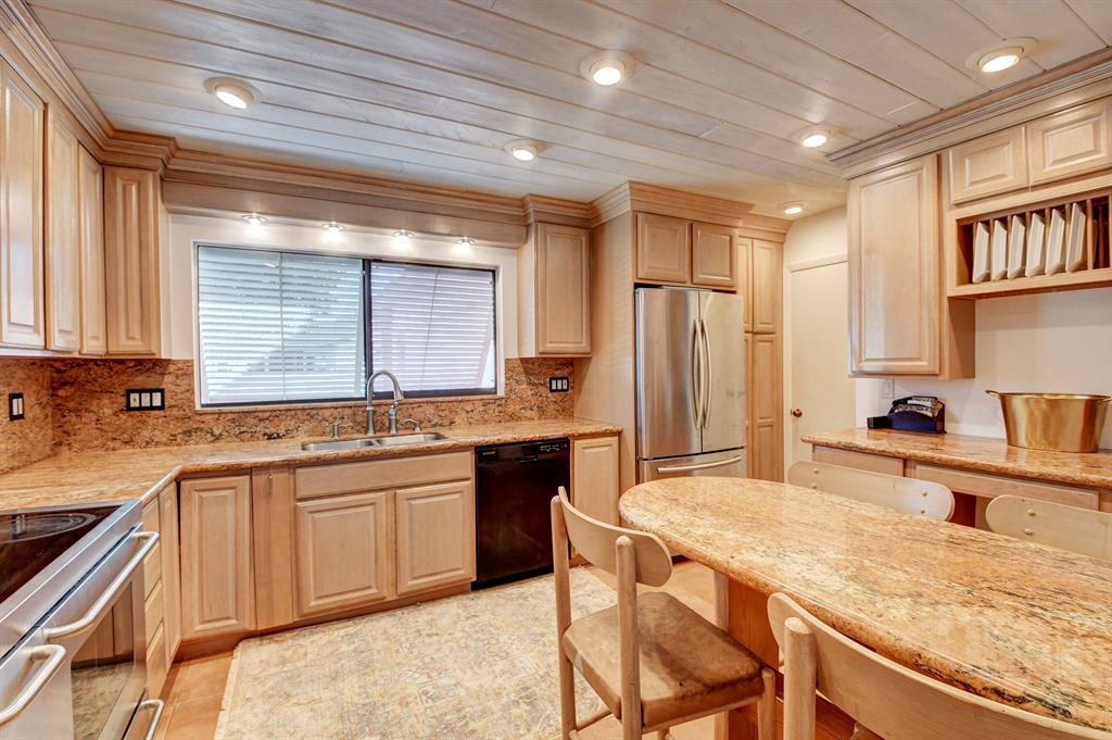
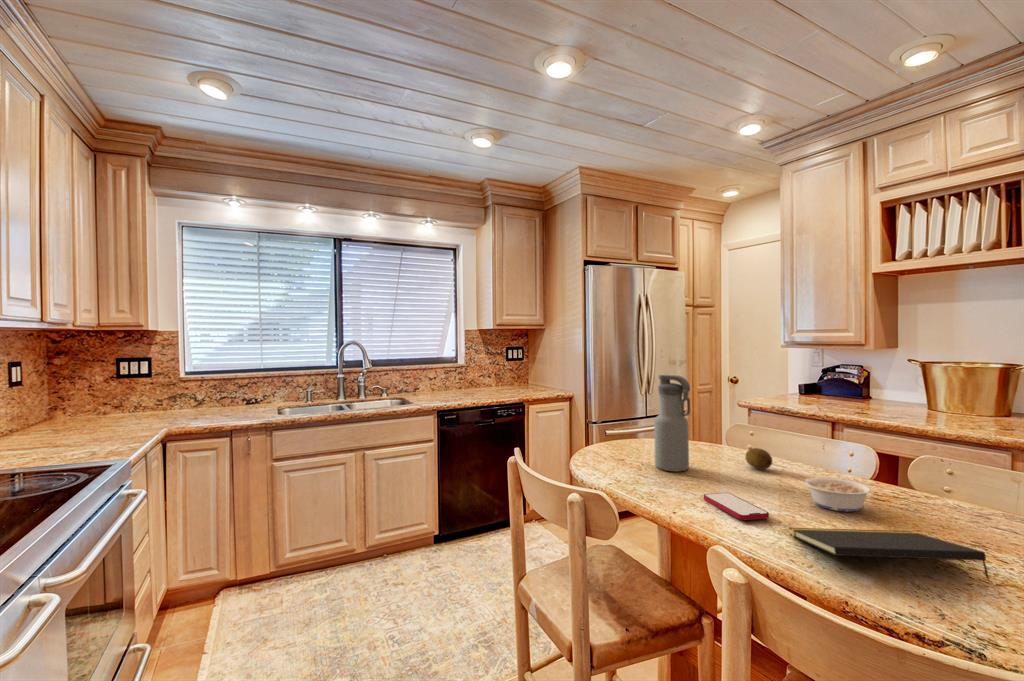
+ smartphone [703,492,770,521]
+ legume [790,474,874,513]
+ notepad [788,527,991,581]
+ fruit [745,447,773,470]
+ water bottle [653,374,691,472]
